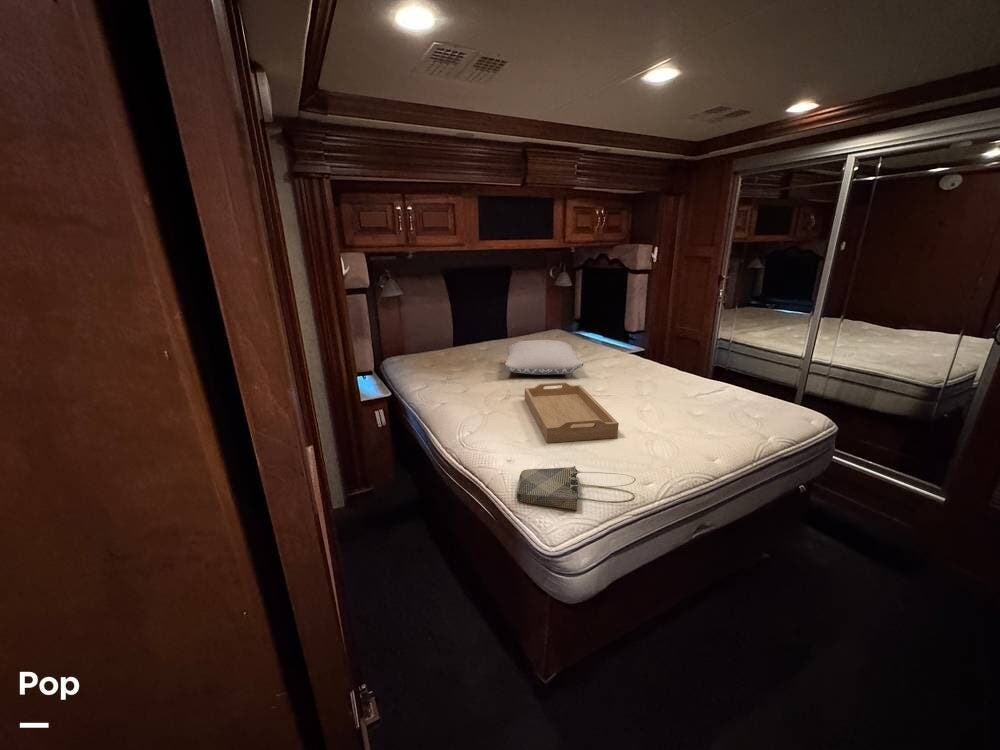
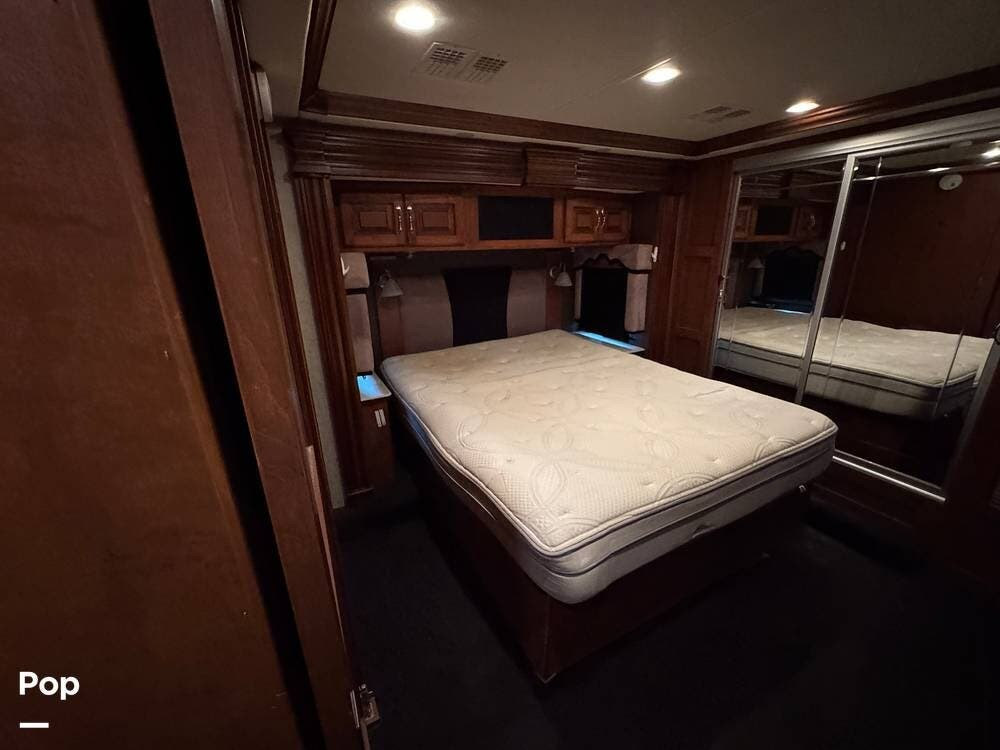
- tote bag [515,465,637,511]
- serving tray [524,381,620,444]
- pillow [504,339,584,375]
